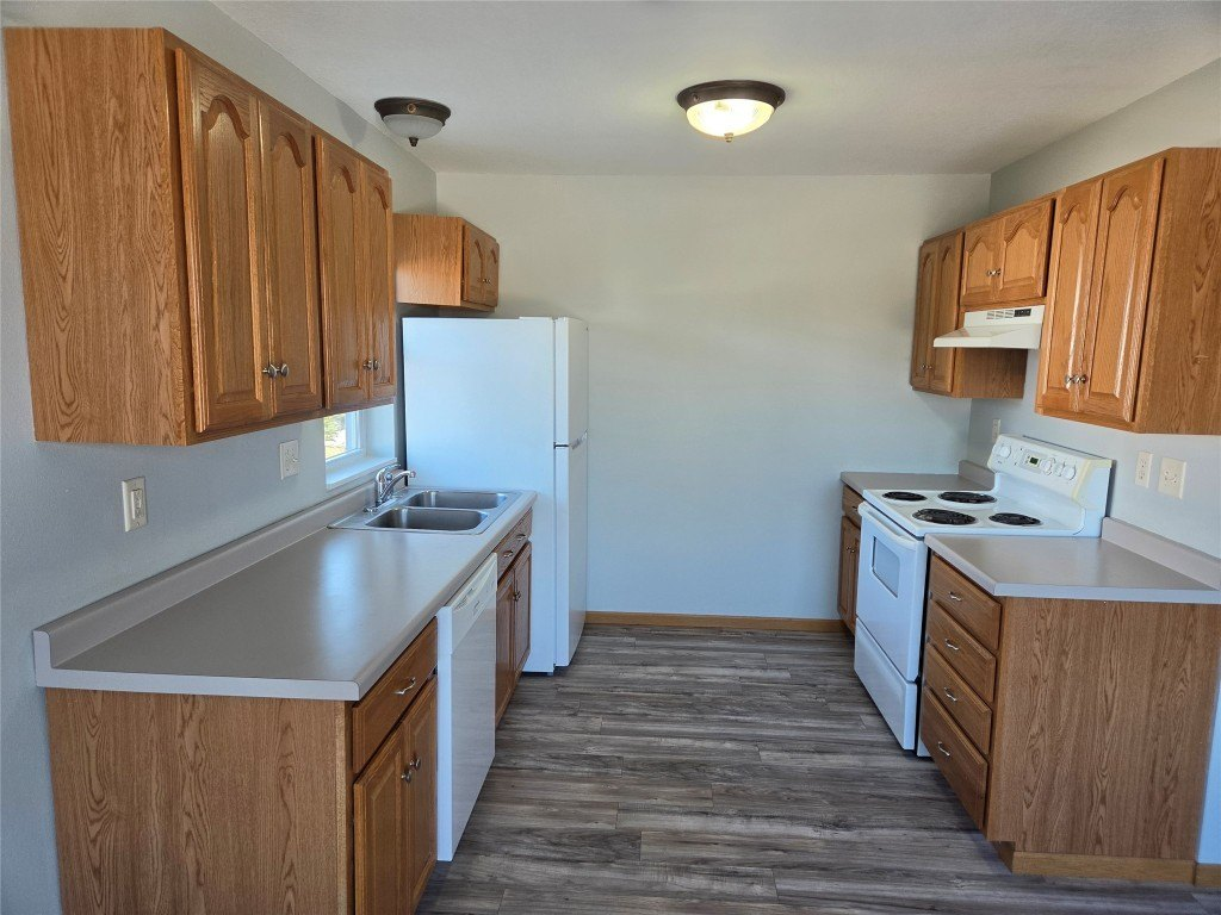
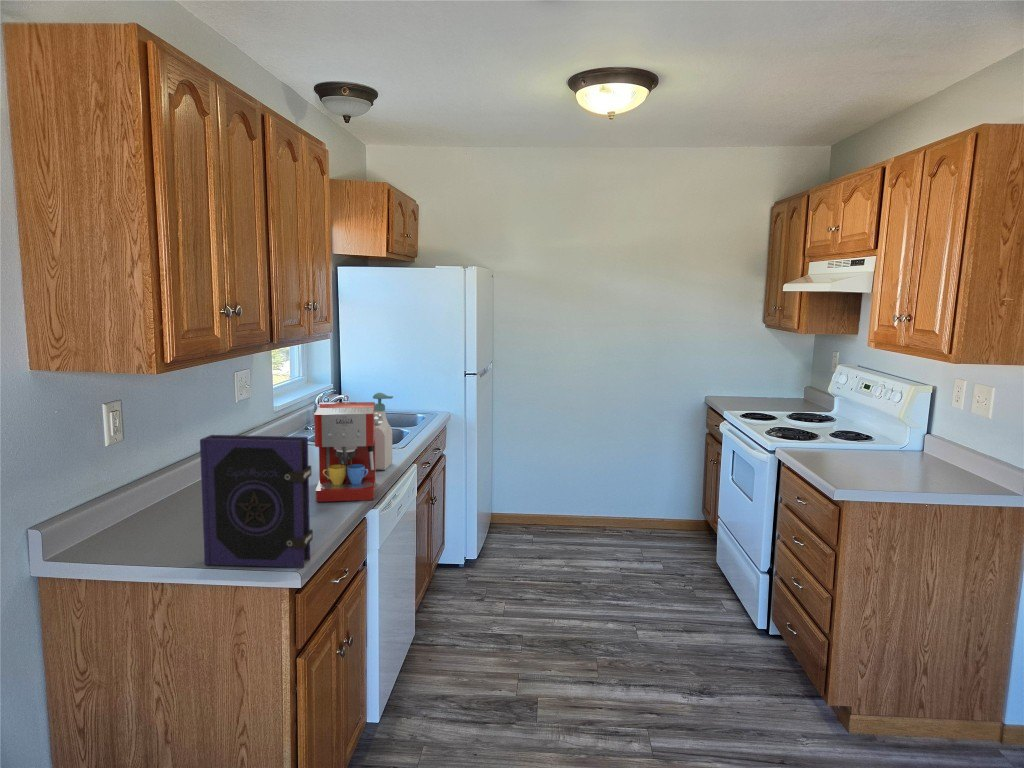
+ soap bottle [372,392,394,471]
+ coffee maker [313,401,383,503]
+ book [199,434,314,569]
